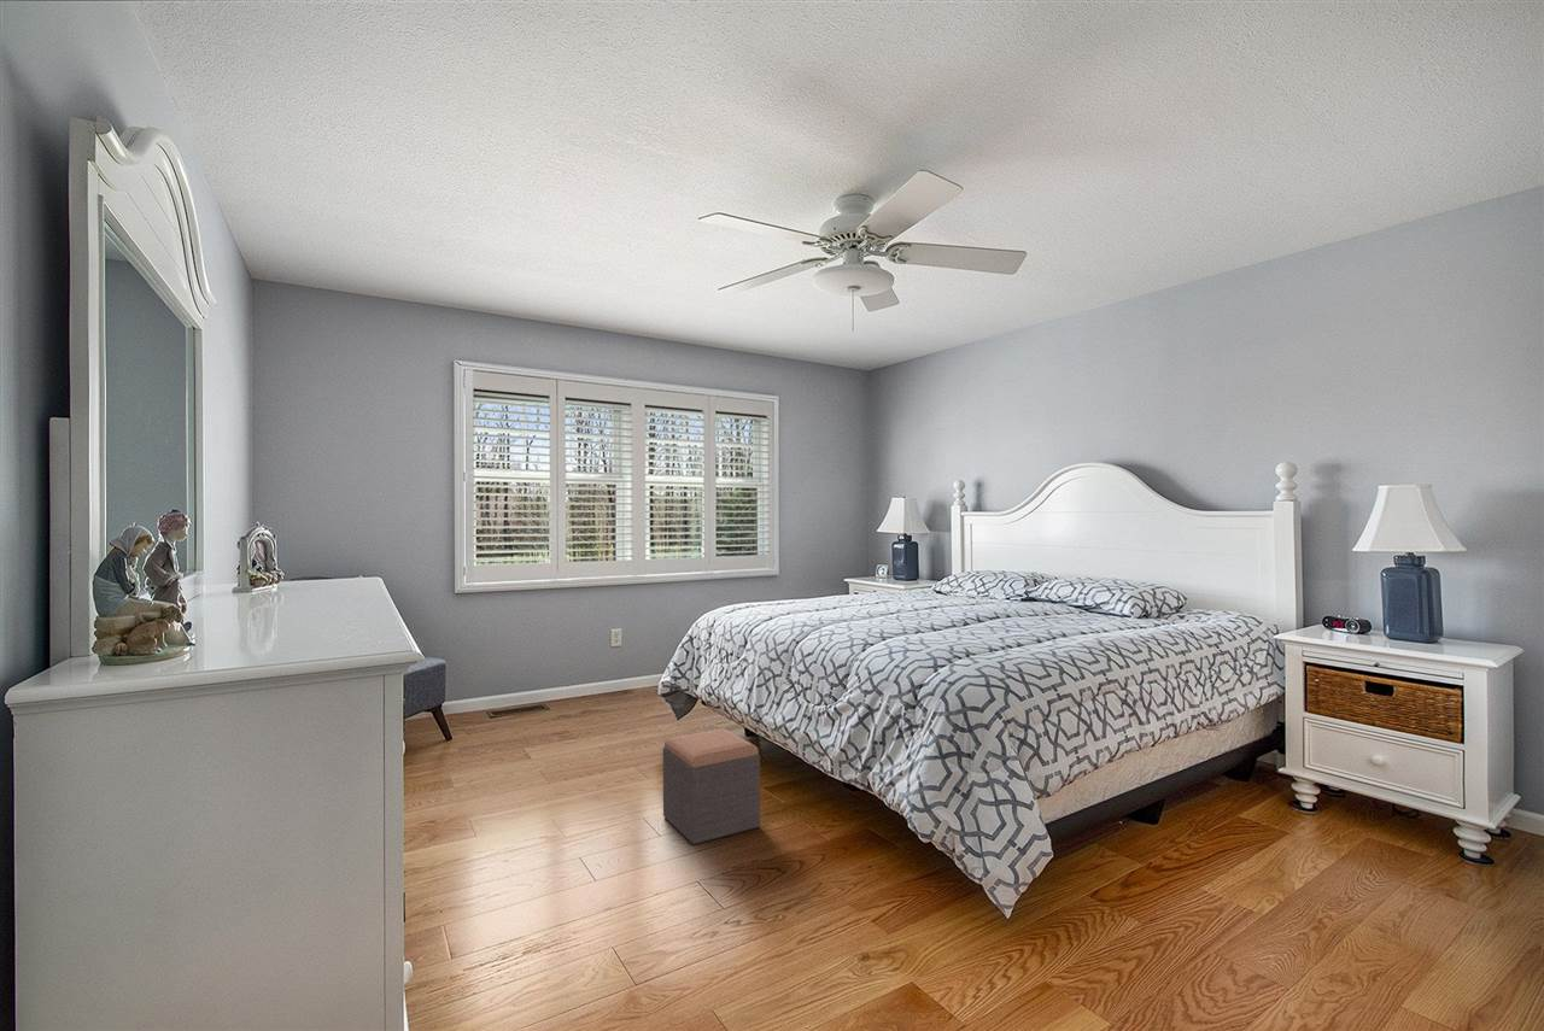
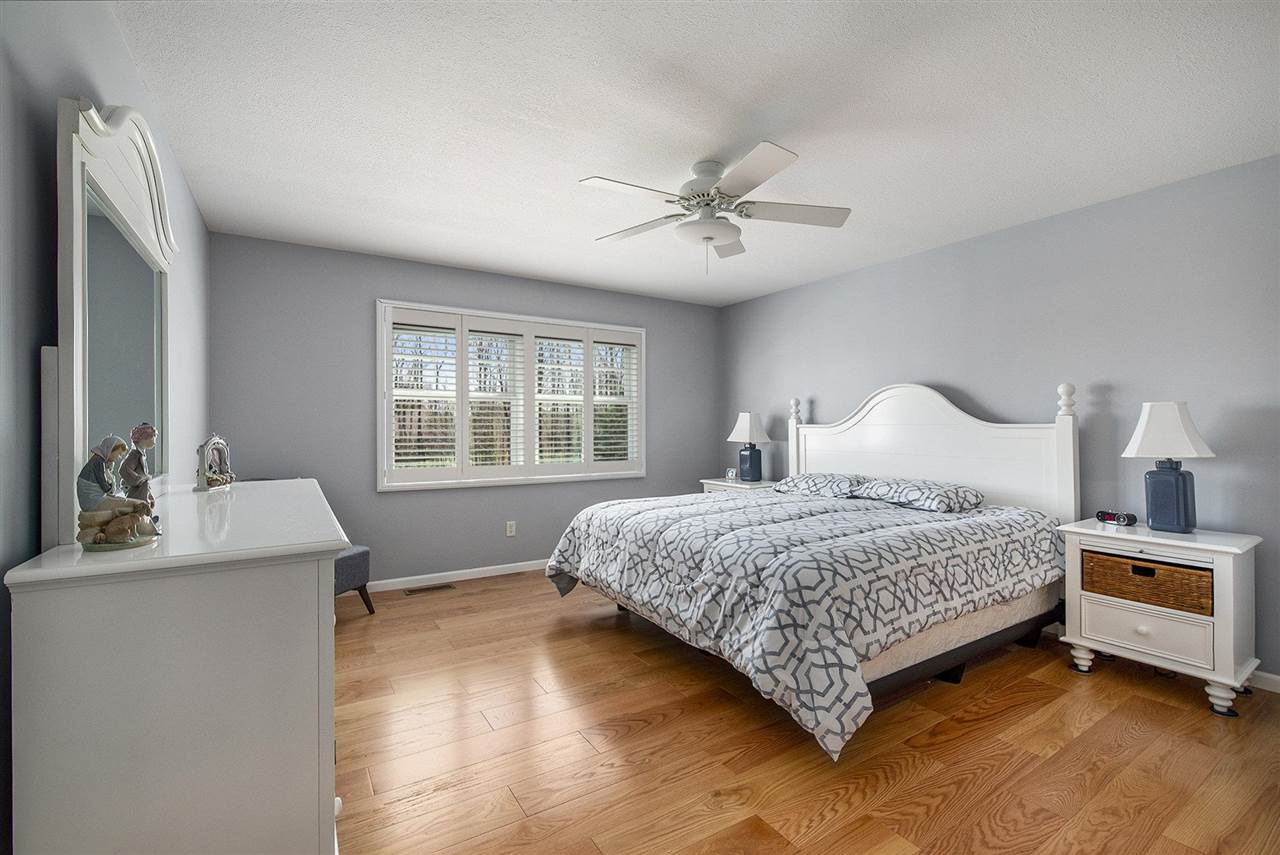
- footstool [662,727,761,845]
